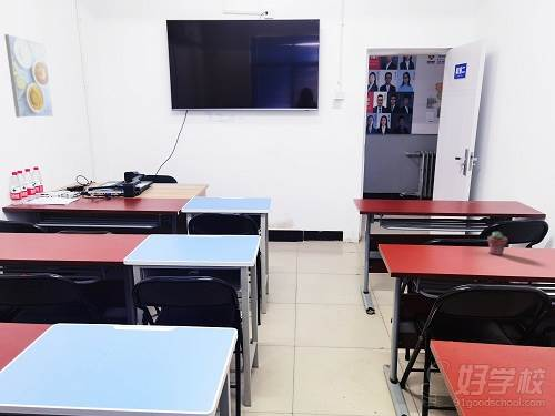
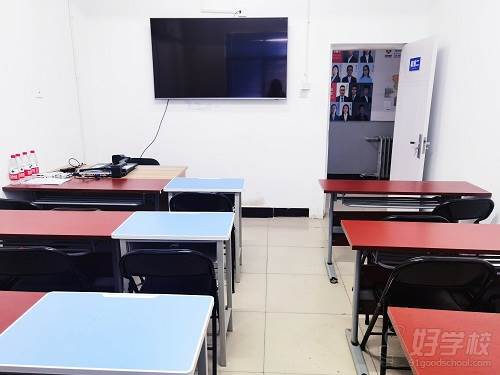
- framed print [3,33,54,119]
- potted succulent [486,231,508,256]
